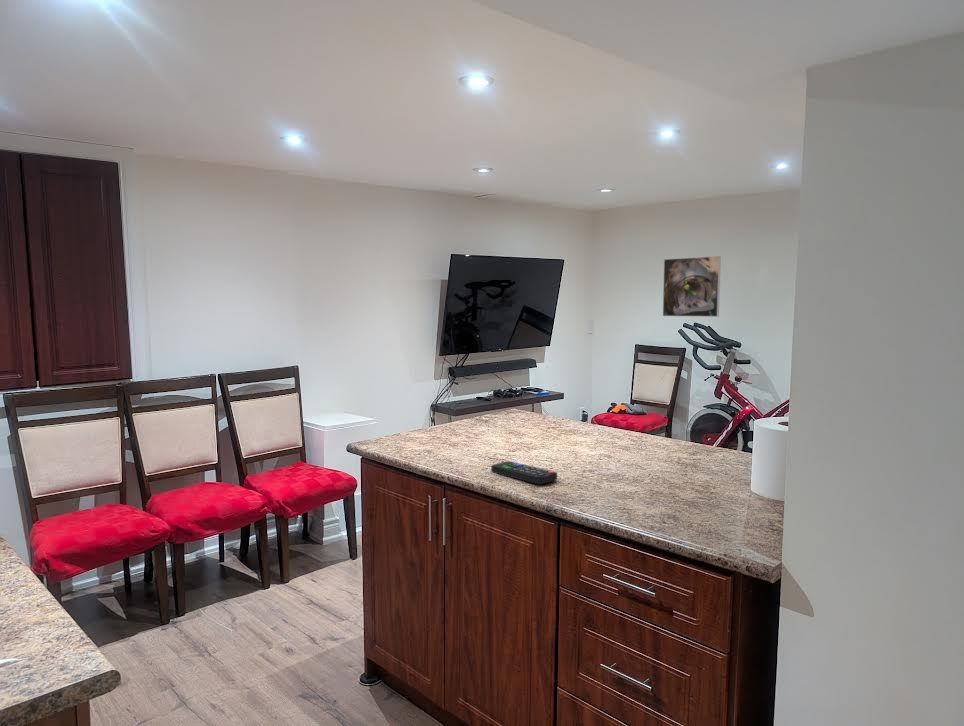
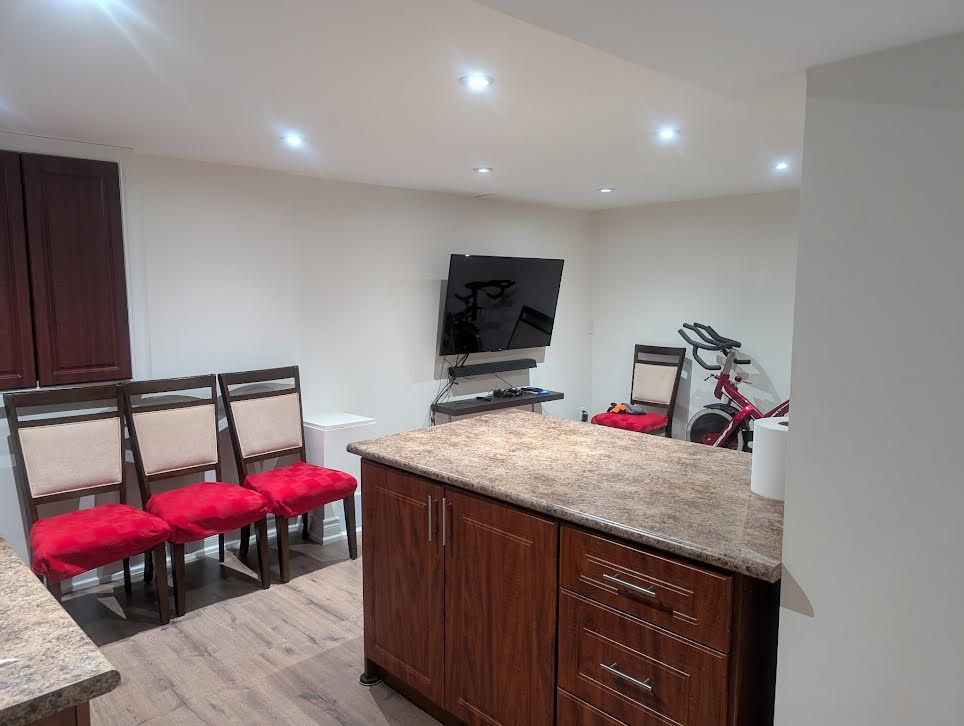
- remote control [490,460,558,485]
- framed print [662,255,722,318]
